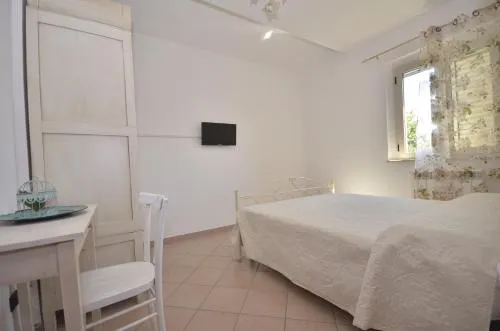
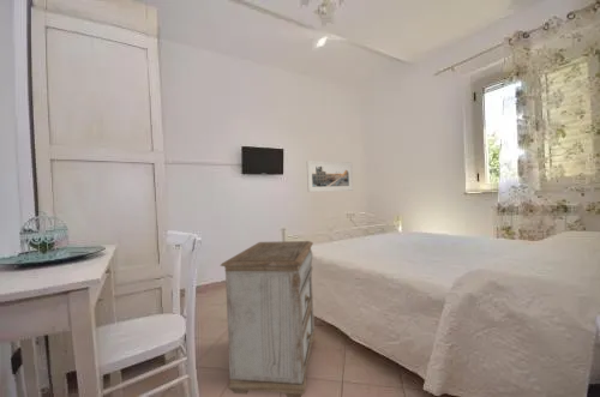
+ nightstand [220,240,317,397]
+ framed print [306,160,354,193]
